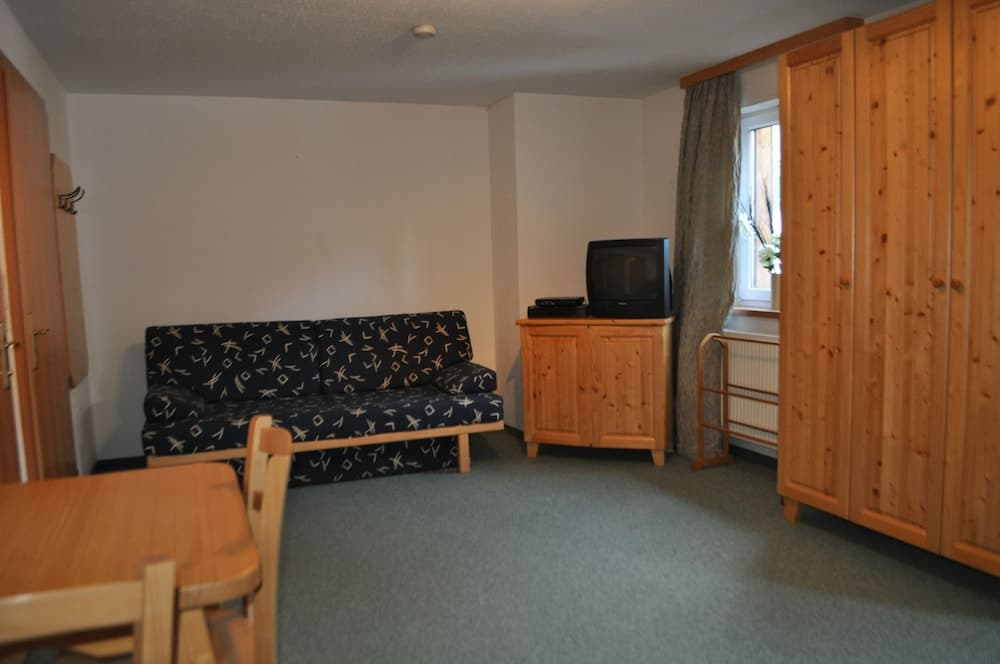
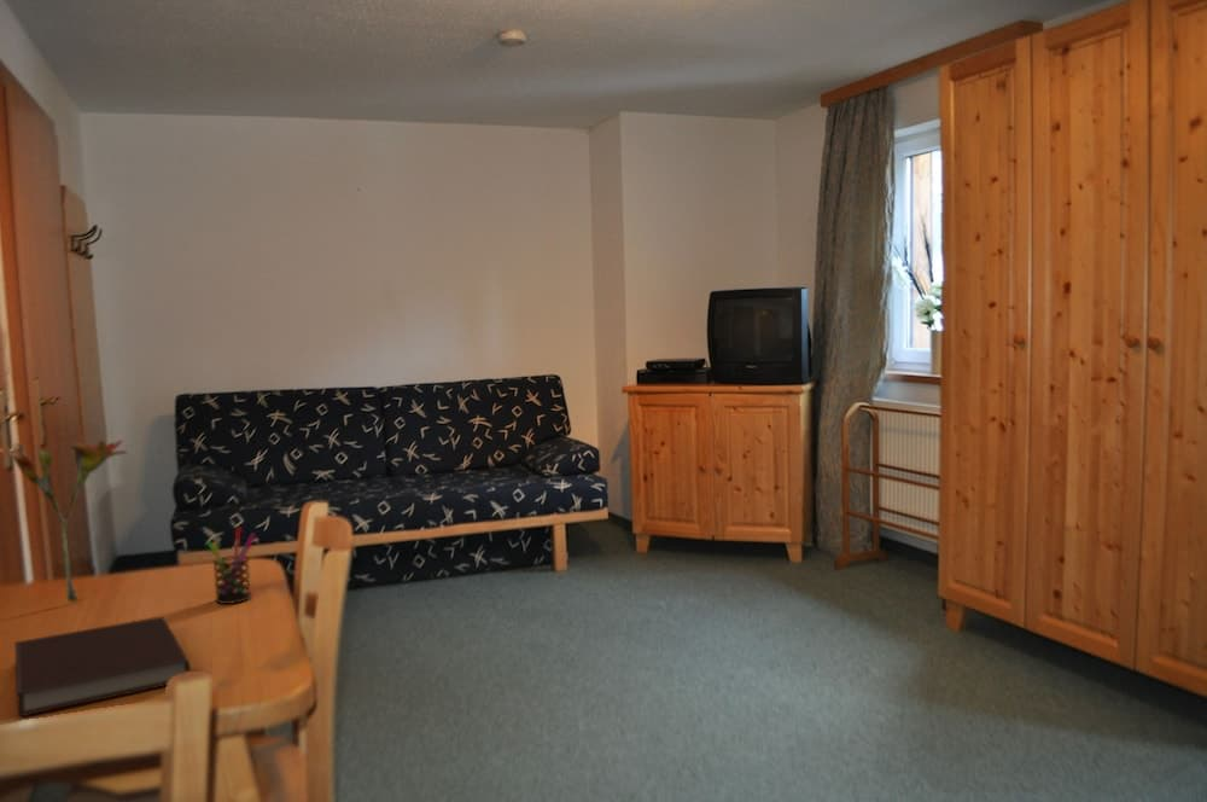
+ flower [2,438,128,603]
+ pen holder [205,525,257,605]
+ notebook [13,616,192,719]
